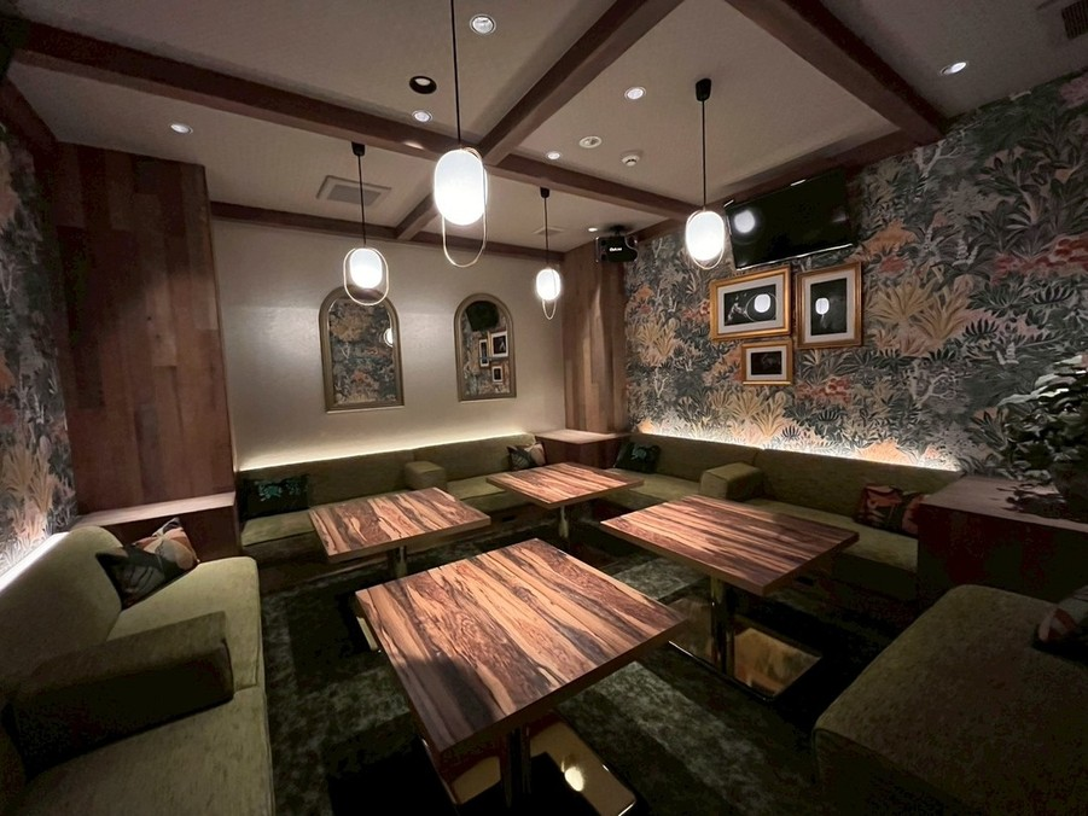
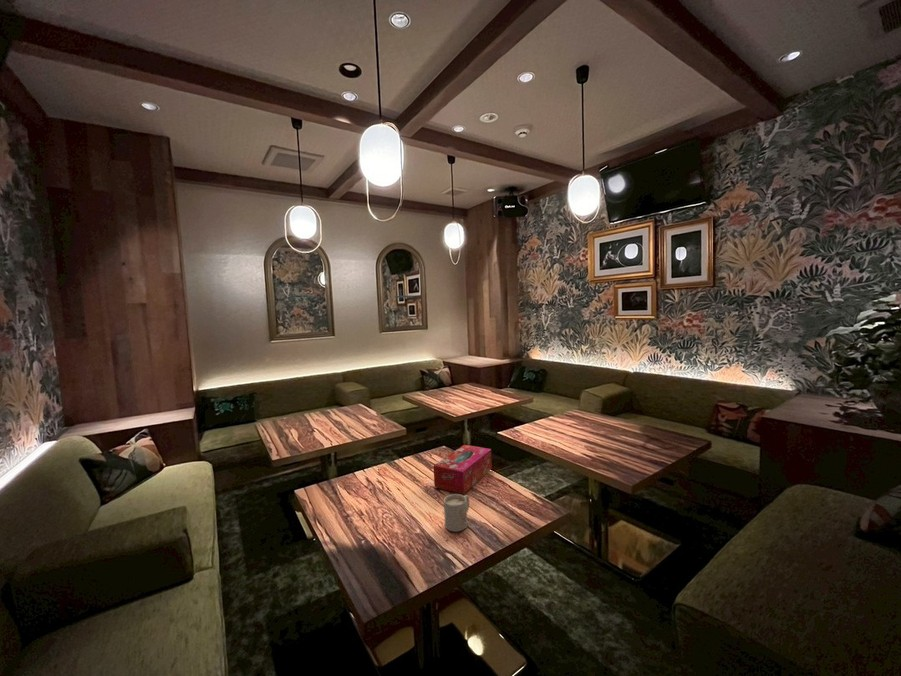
+ tissue box [432,444,493,495]
+ mug [443,493,470,533]
